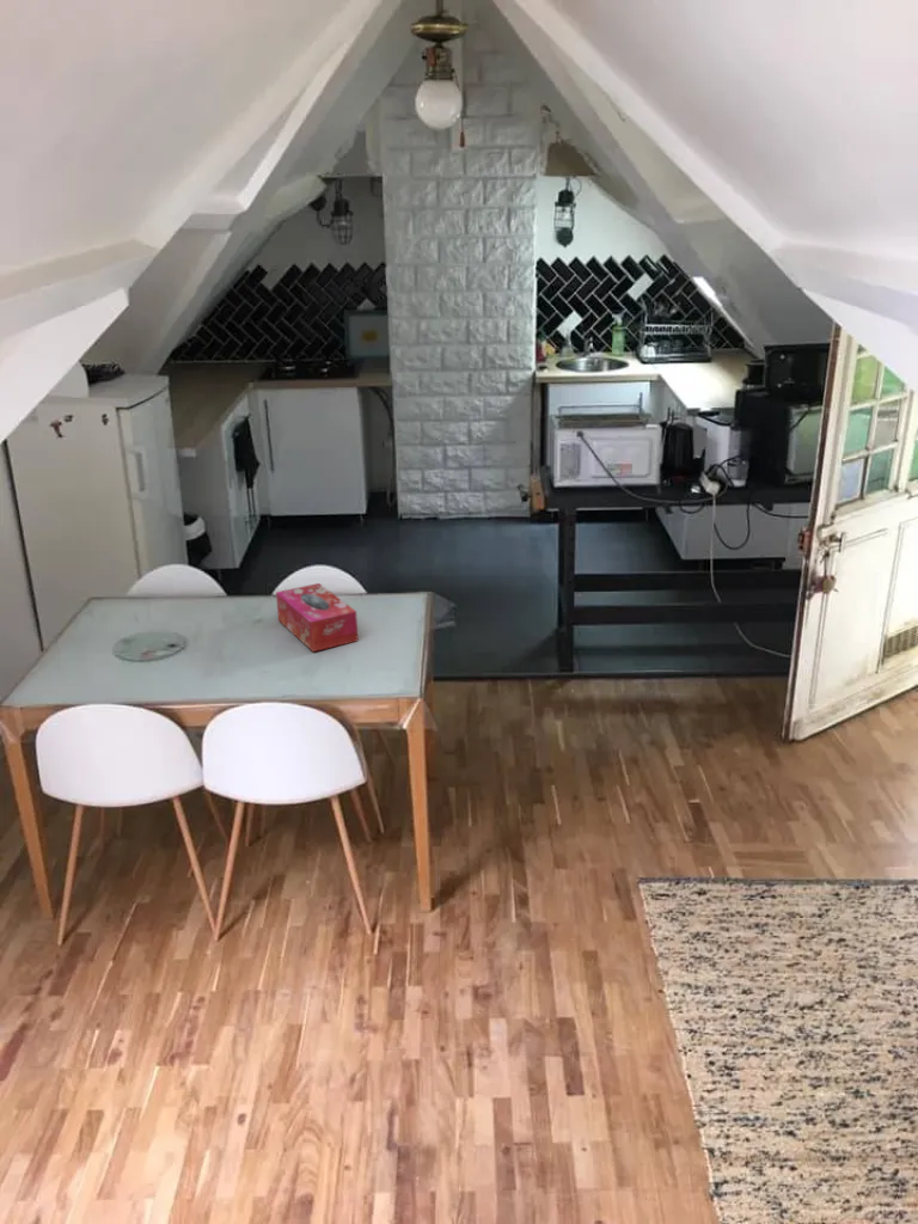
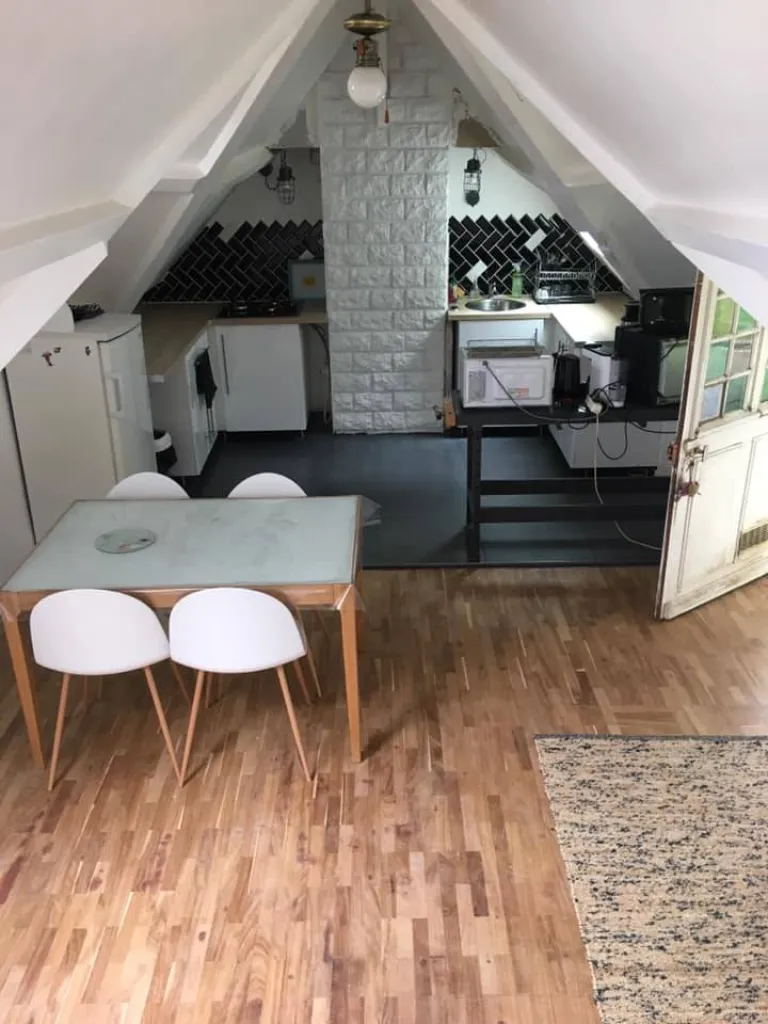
- tissue box [275,582,360,653]
